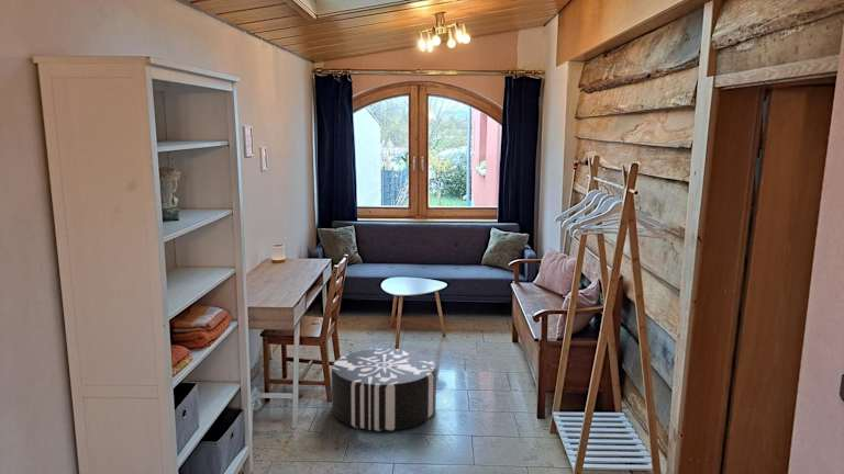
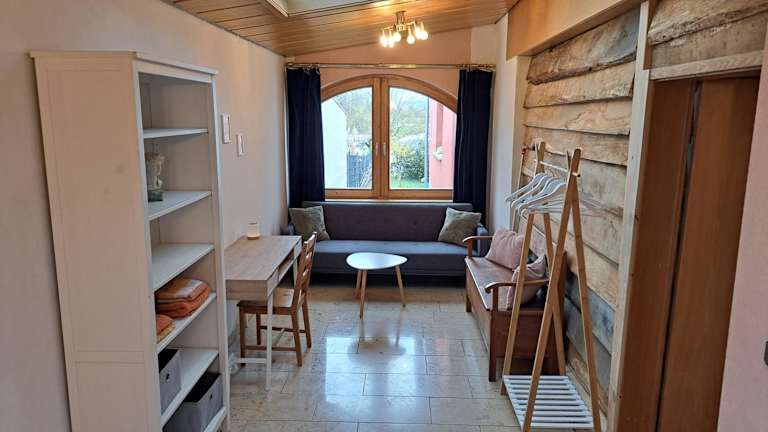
- pouf [331,348,437,432]
